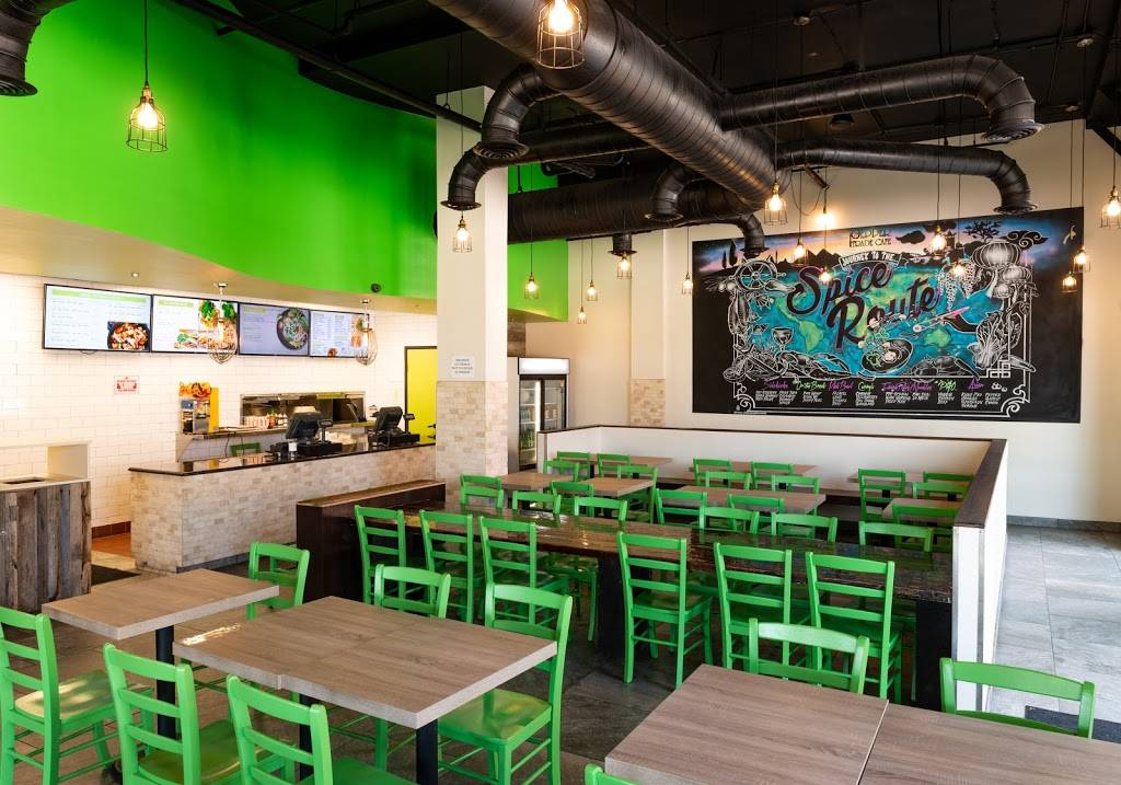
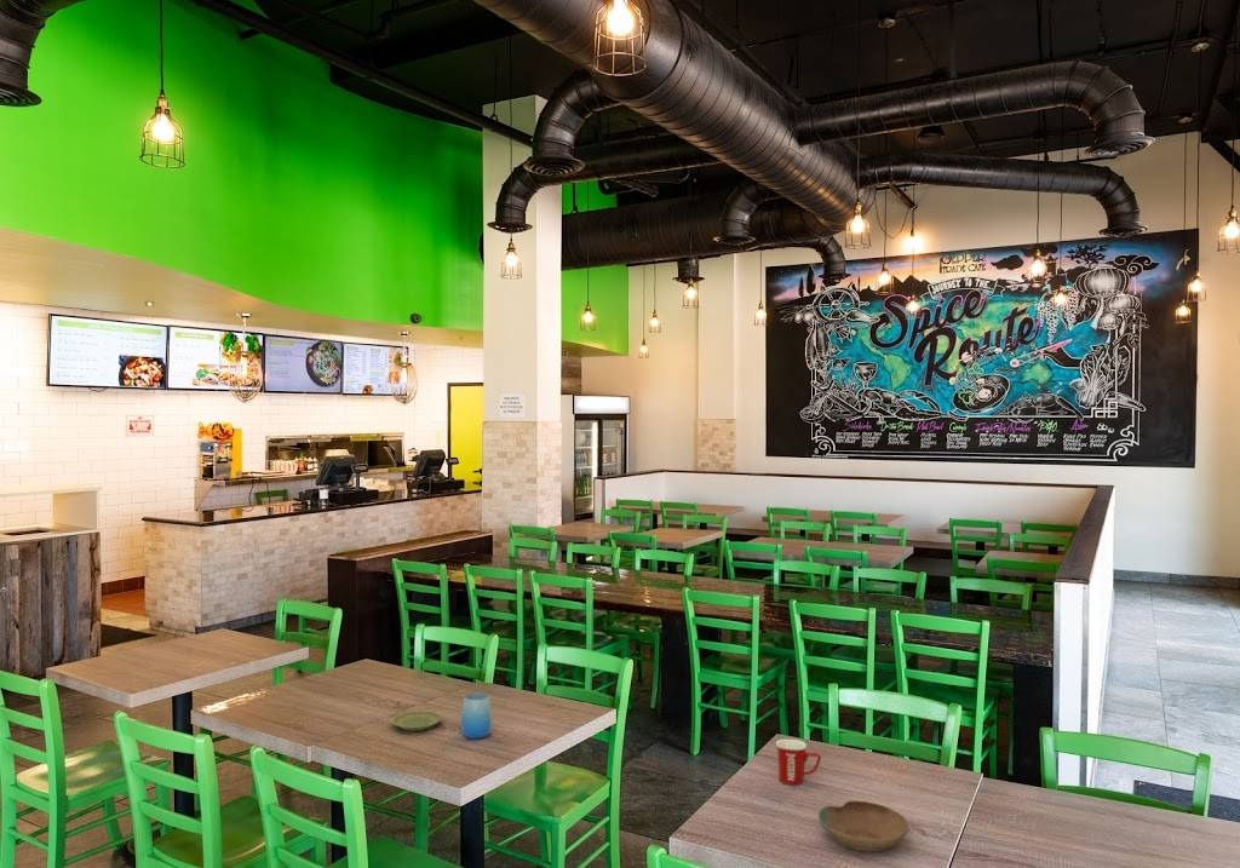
+ cup [460,691,493,740]
+ plate [391,709,443,731]
+ bowl [817,800,911,853]
+ mug [775,738,822,786]
